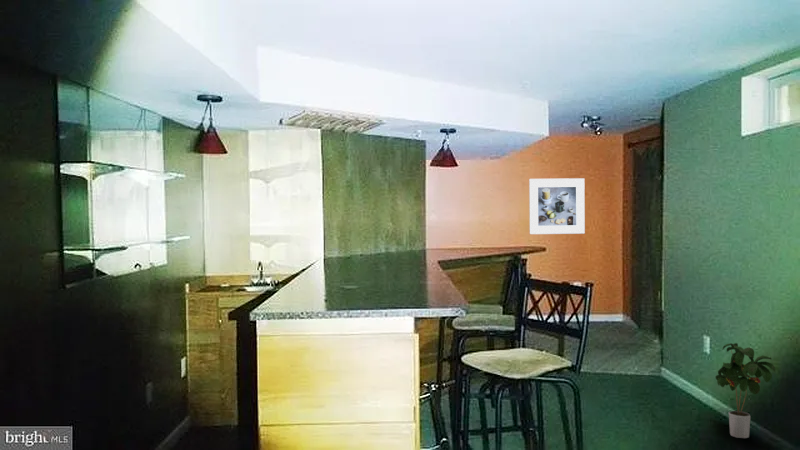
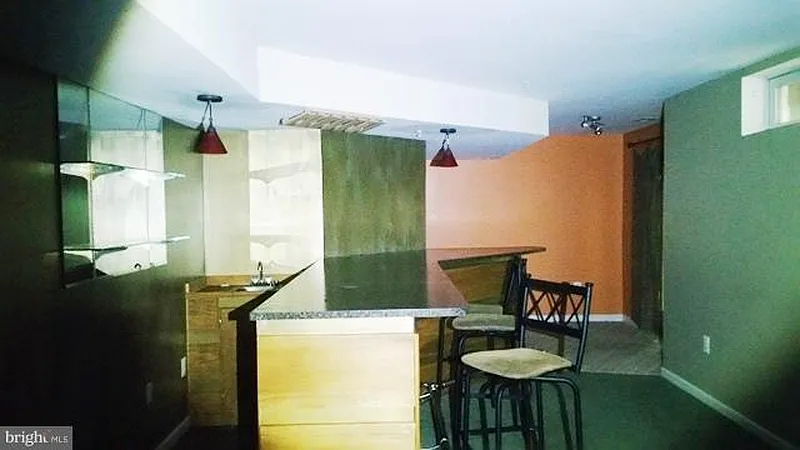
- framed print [528,177,586,235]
- potted plant [715,342,776,439]
